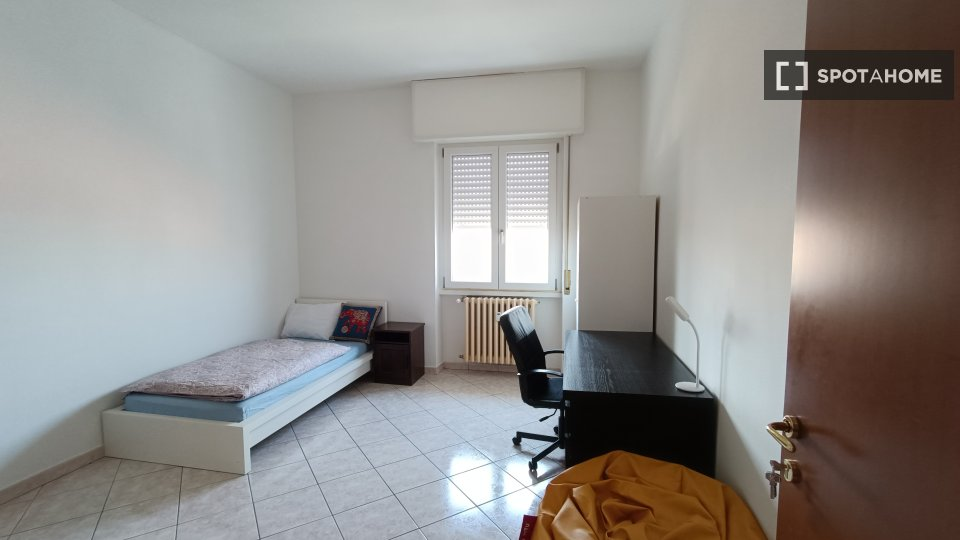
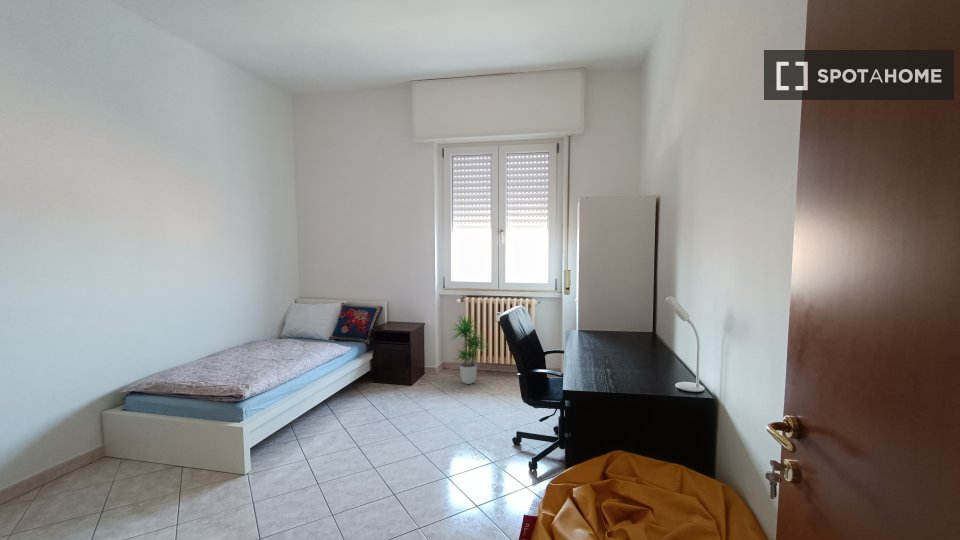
+ potted plant [447,311,489,385]
